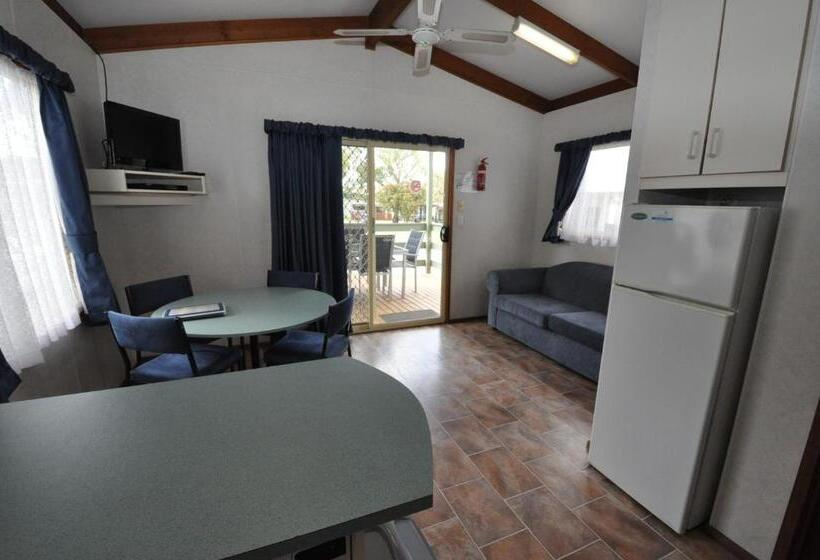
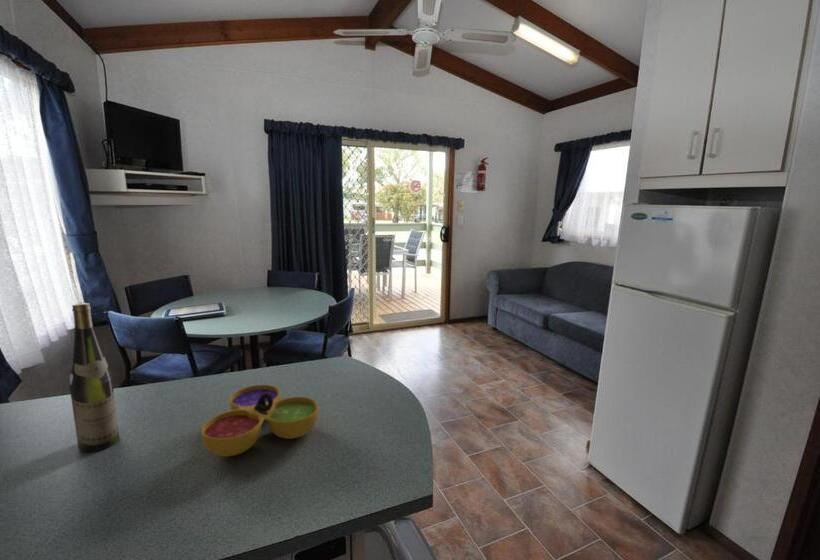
+ decorative bowl [200,384,320,457]
+ wine bottle [68,302,120,453]
